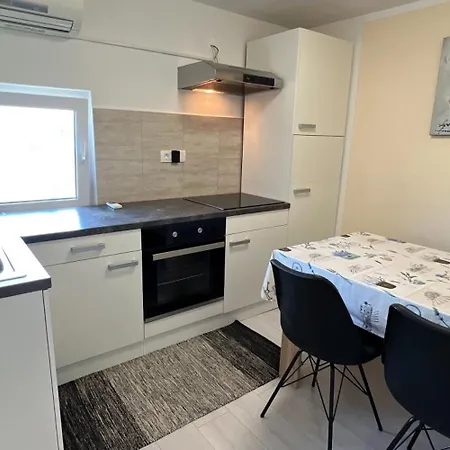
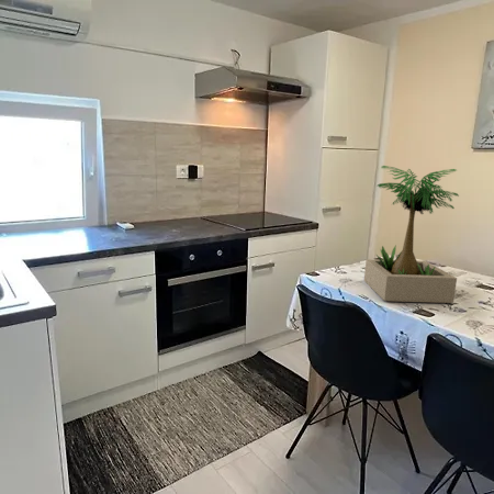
+ potted plant [363,165,460,304]
